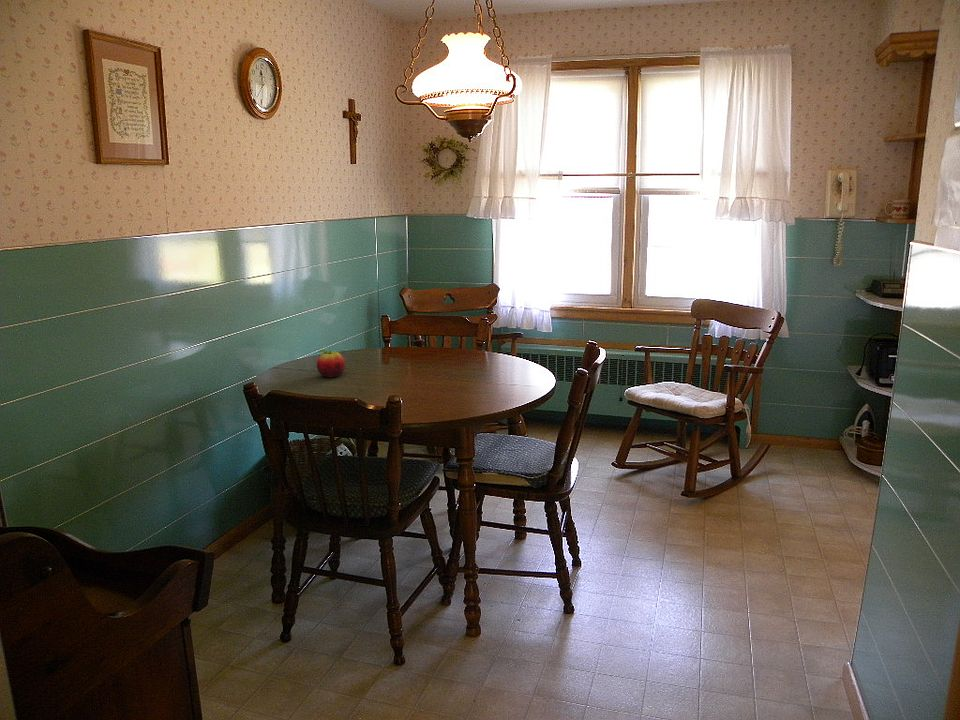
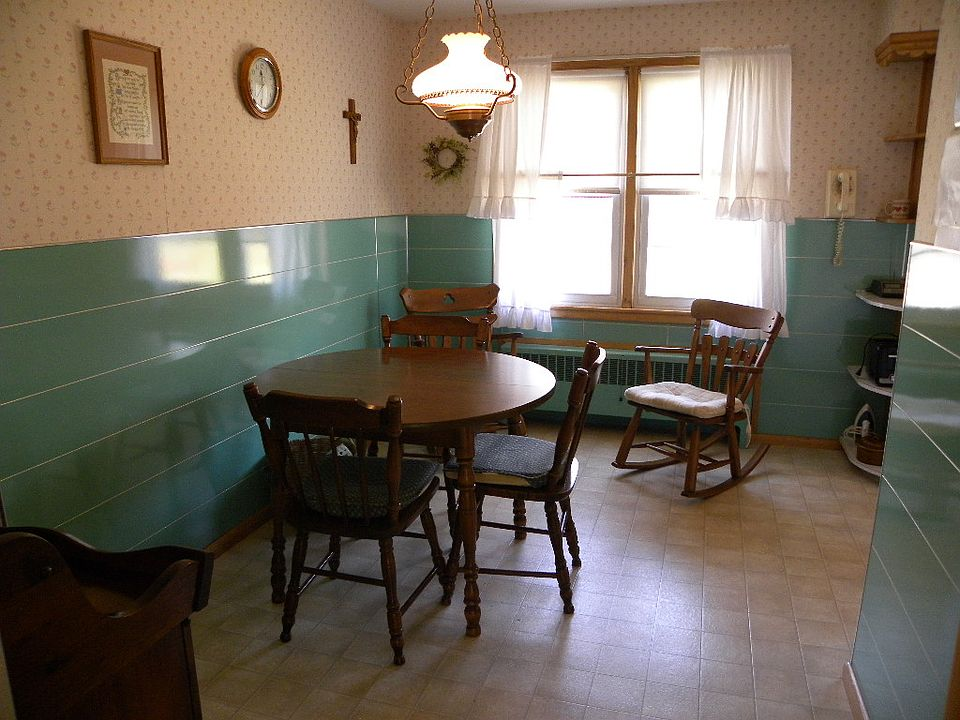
- fruit [316,349,346,378]
